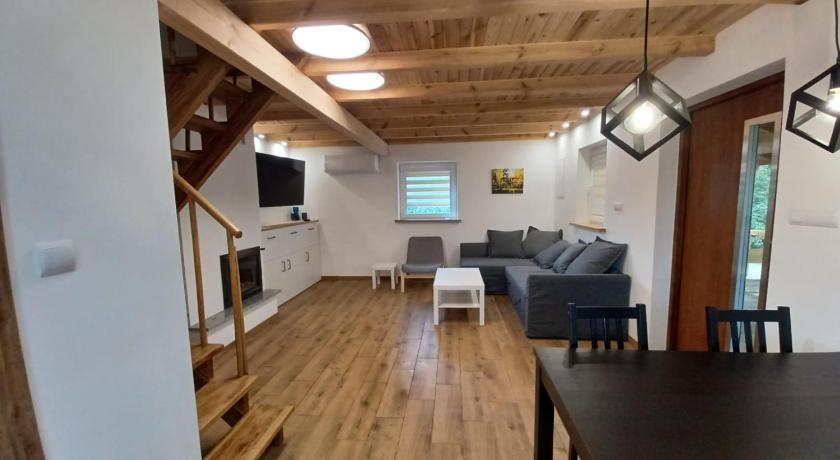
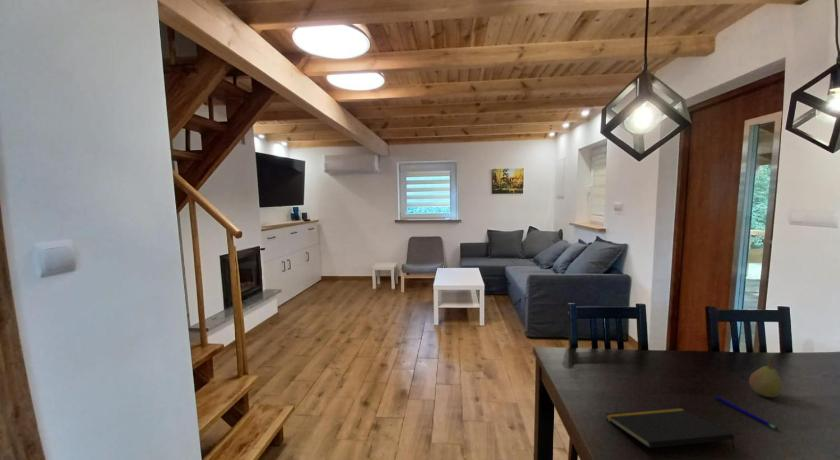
+ fruit [748,358,783,398]
+ notepad [604,406,736,452]
+ pen [715,395,779,431]
